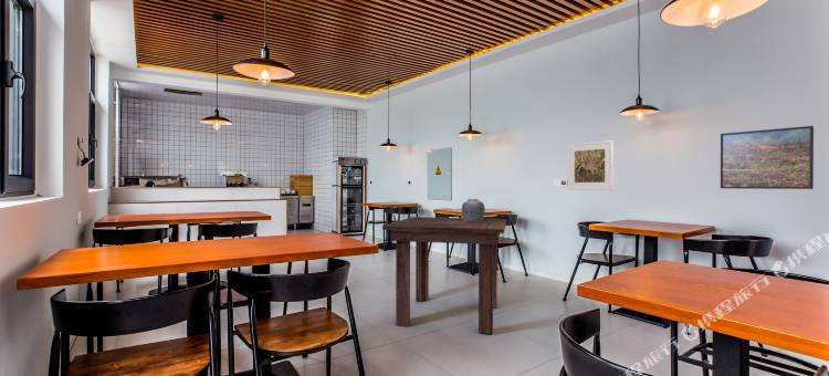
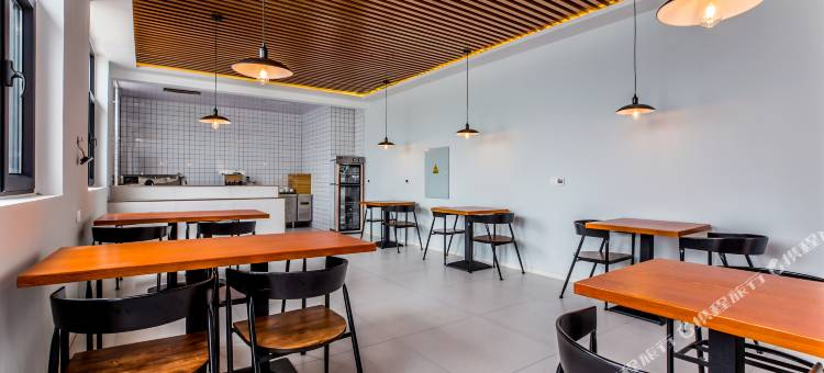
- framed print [567,139,615,191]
- dining table [381,216,507,335]
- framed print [720,125,815,190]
- decorative jar [461,198,486,221]
